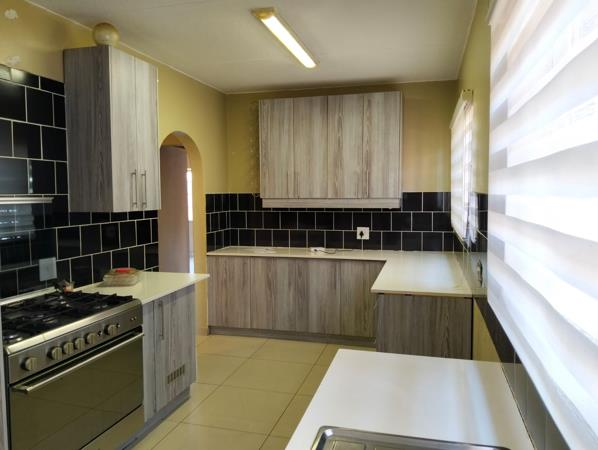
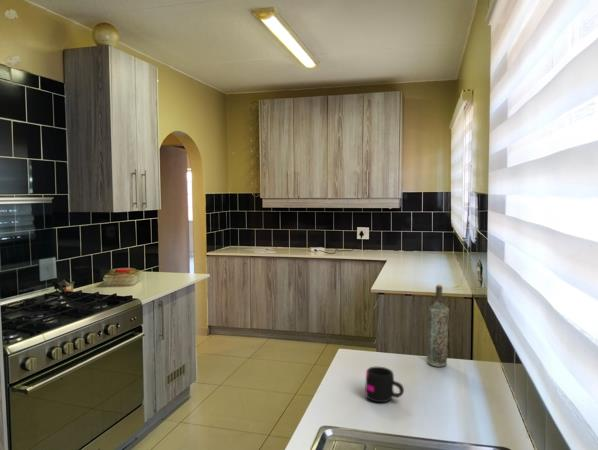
+ bottle [426,284,450,367]
+ mug [364,366,405,403]
